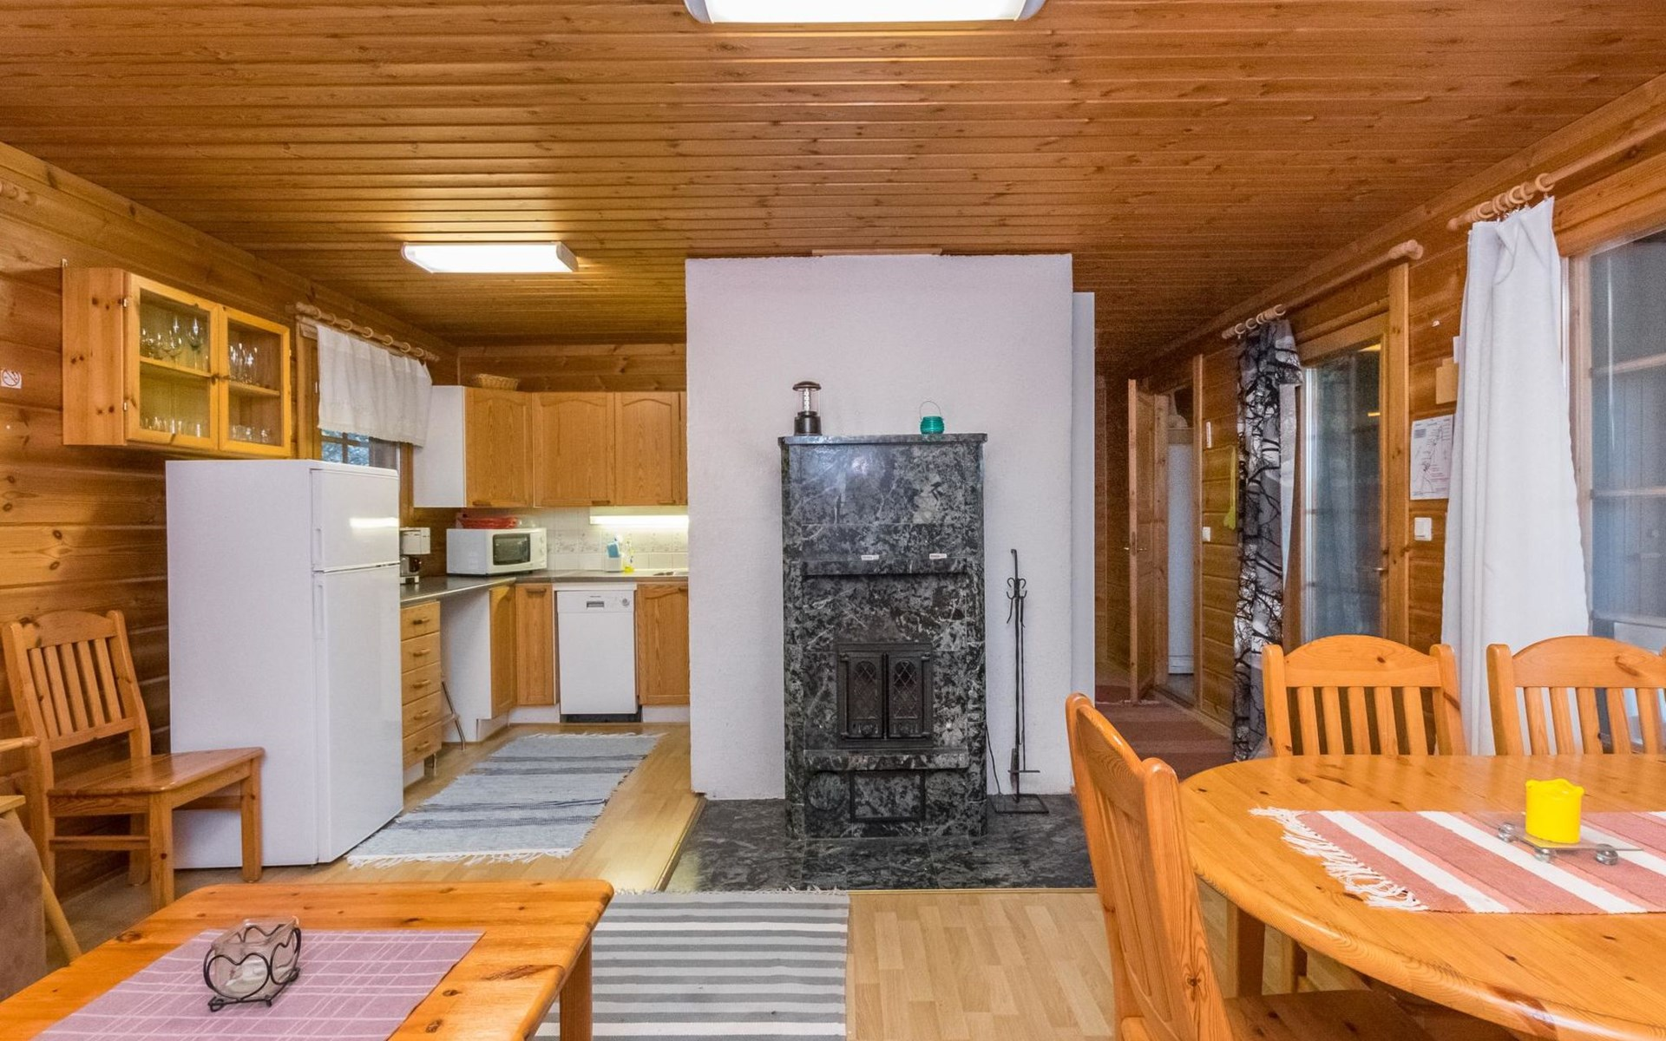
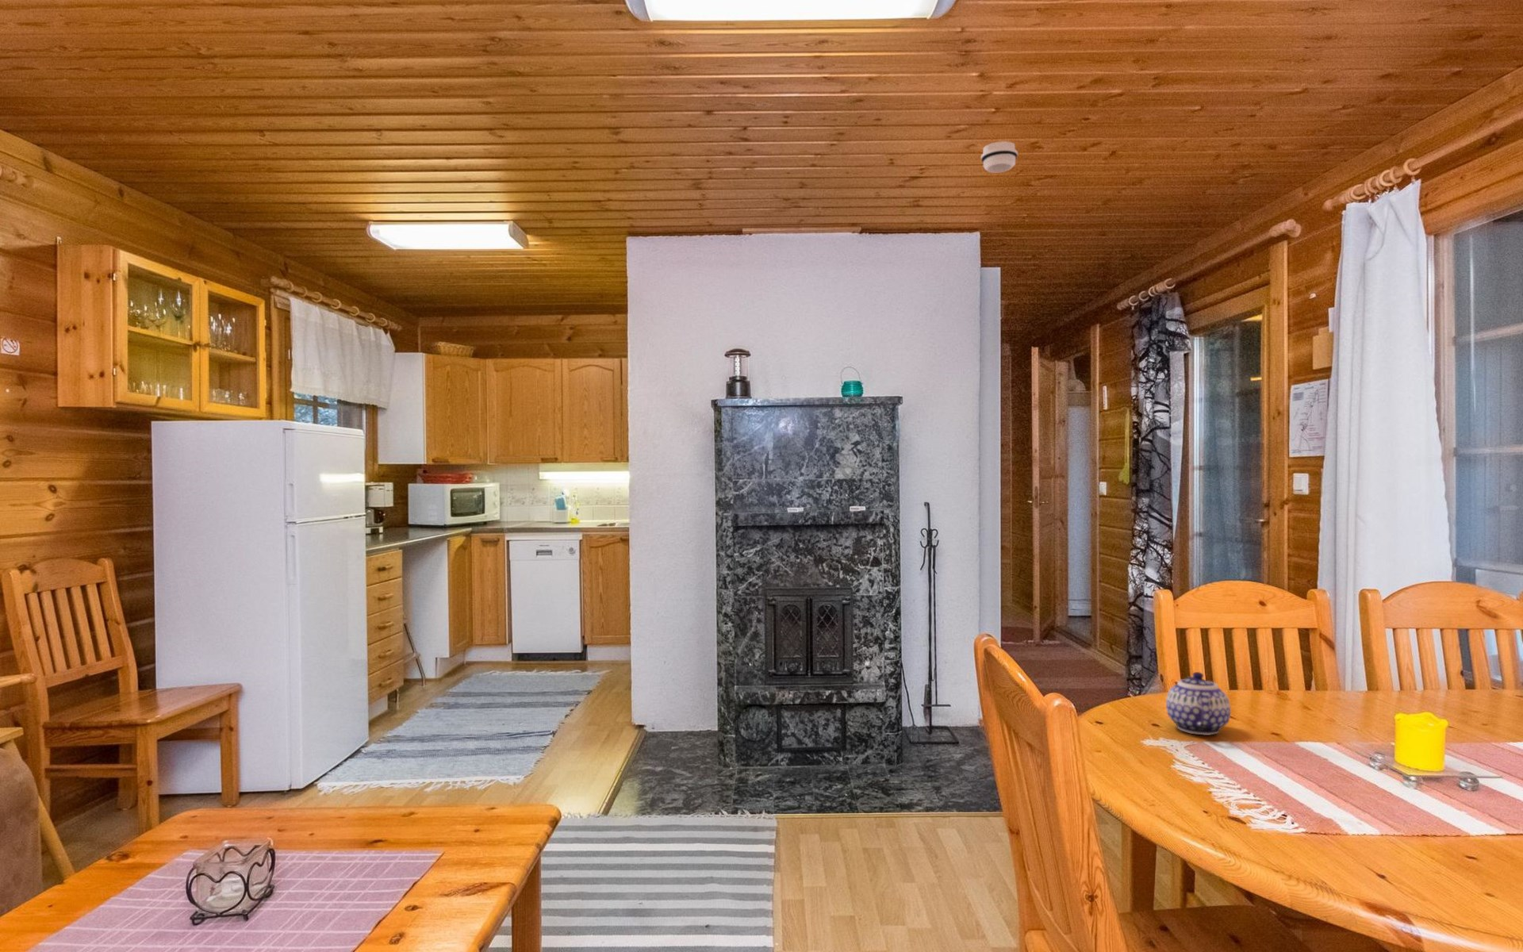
+ smoke detector [980,140,1019,173]
+ teapot [1166,671,1231,736]
